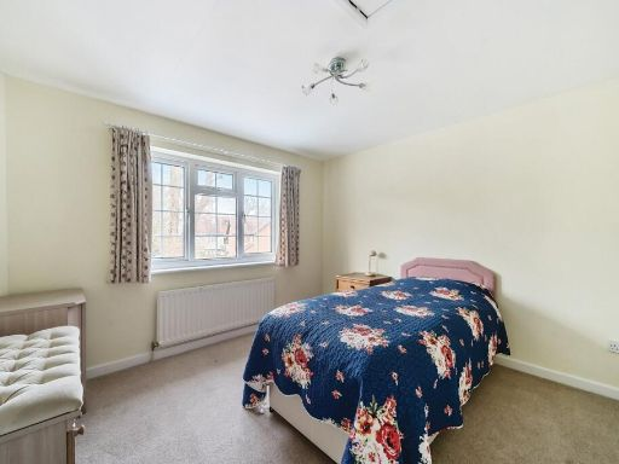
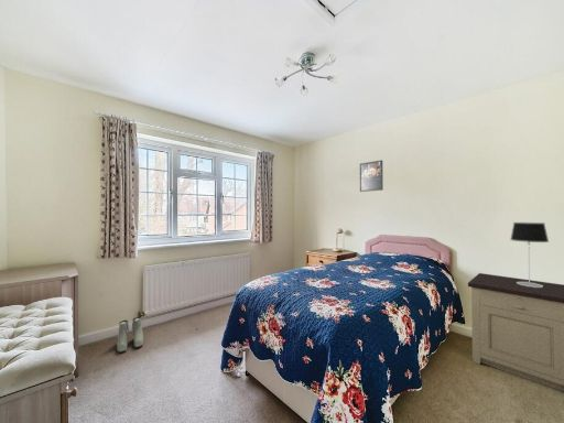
+ boots [116,316,144,354]
+ nightstand [467,272,564,392]
+ table lamp [509,221,550,288]
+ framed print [359,159,384,193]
